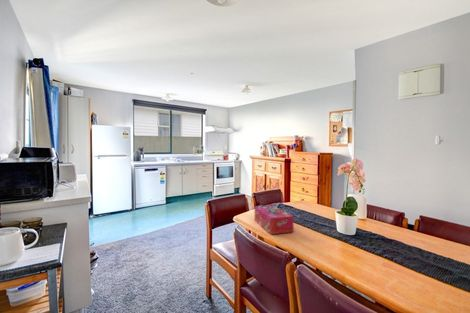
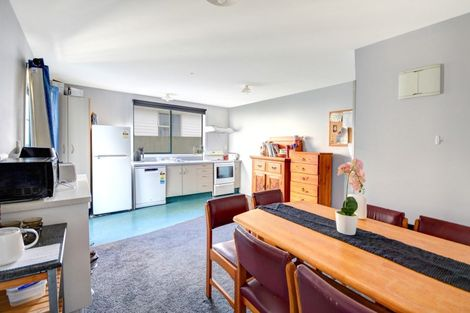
- tissue box [254,205,295,235]
